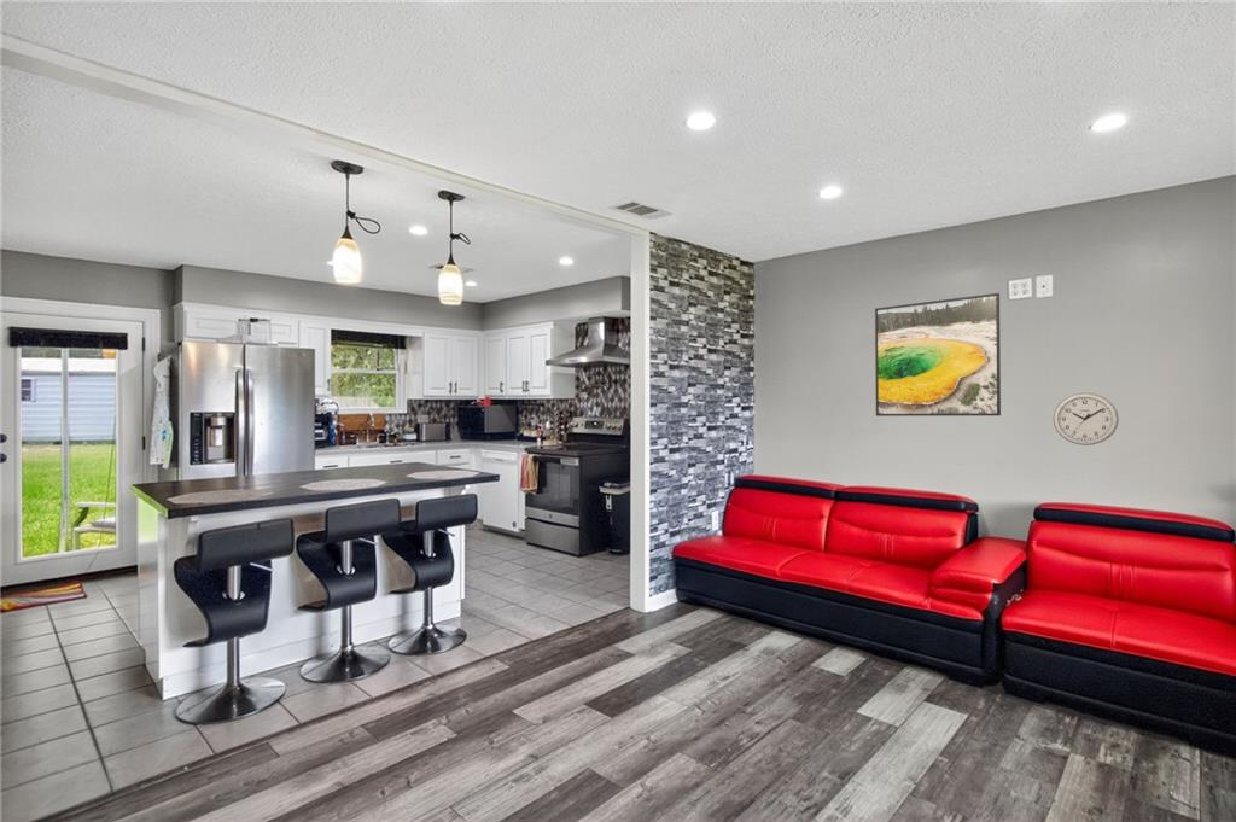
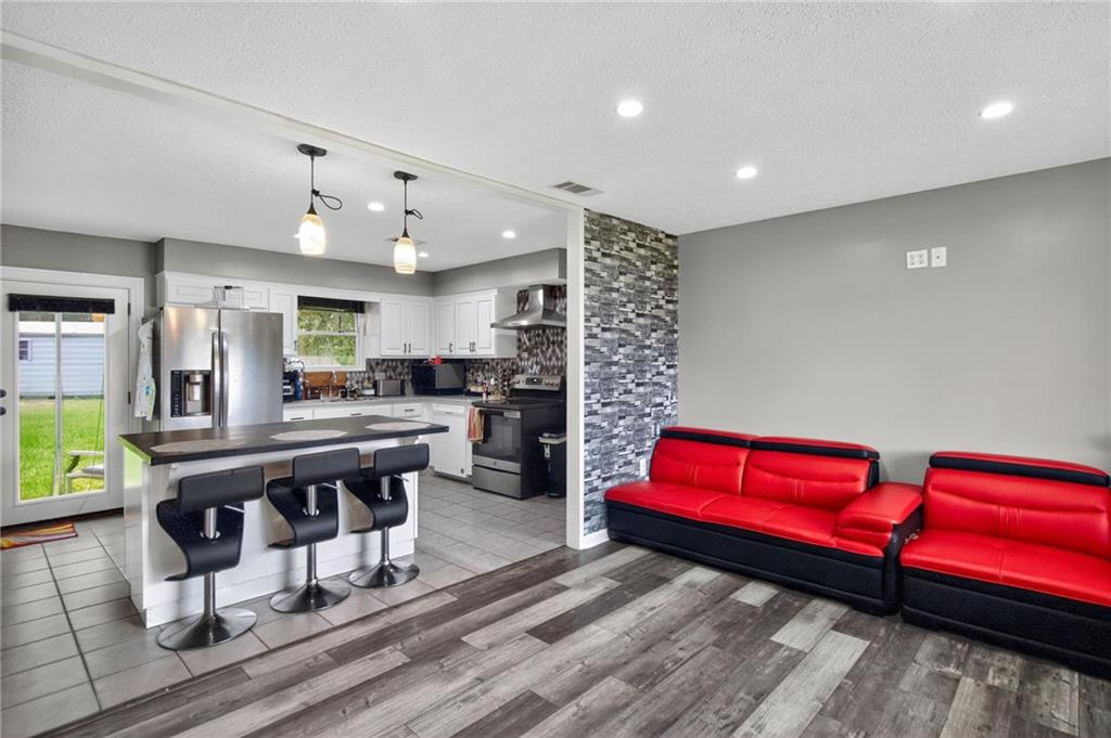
- wall clock [1051,391,1120,447]
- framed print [874,292,1002,418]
